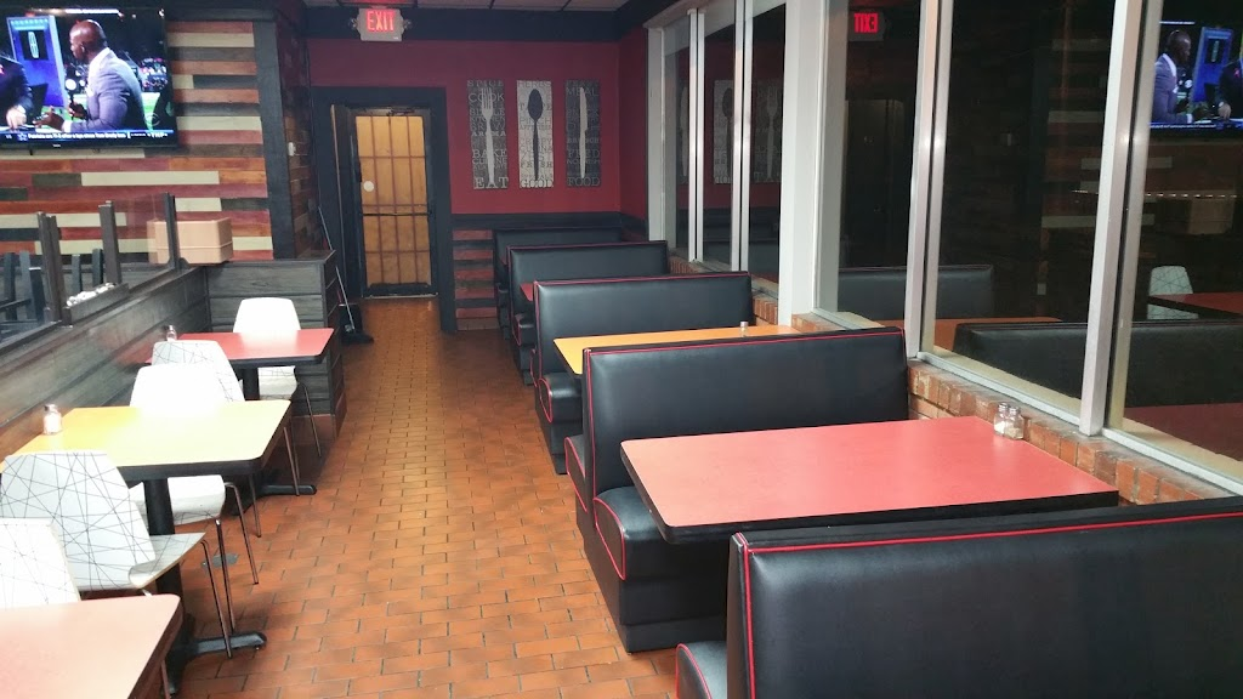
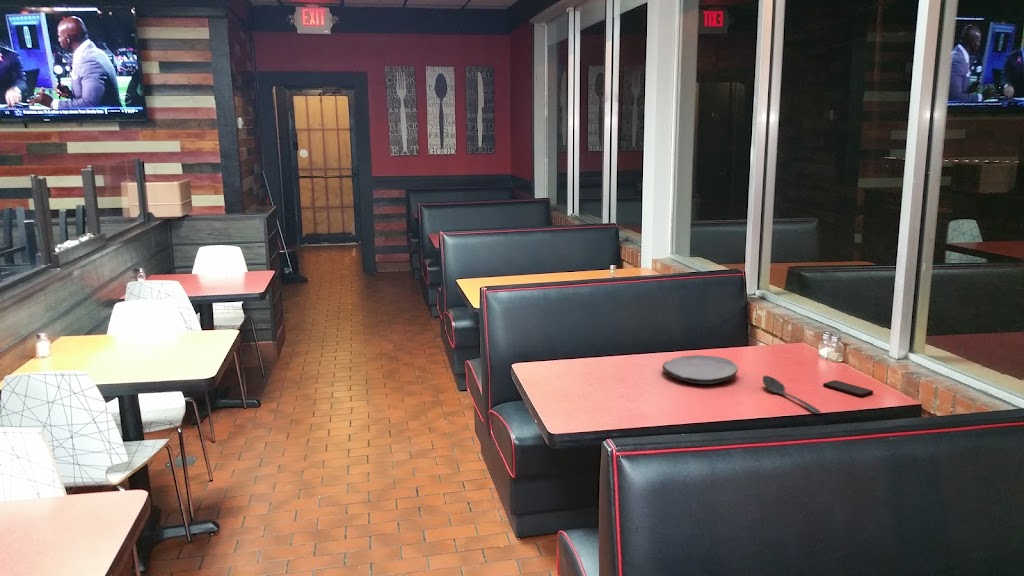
+ plate [661,354,739,385]
+ stirrer [761,375,822,415]
+ smartphone [822,379,874,398]
